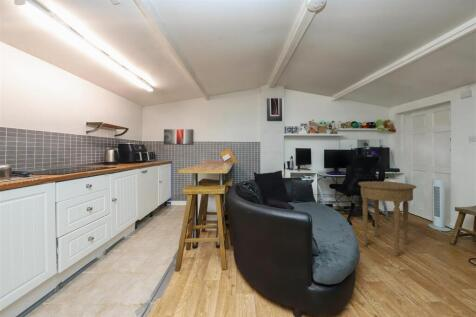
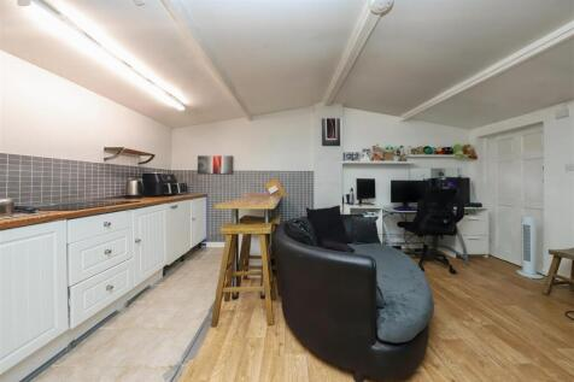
- side table [357,180,417,257]
